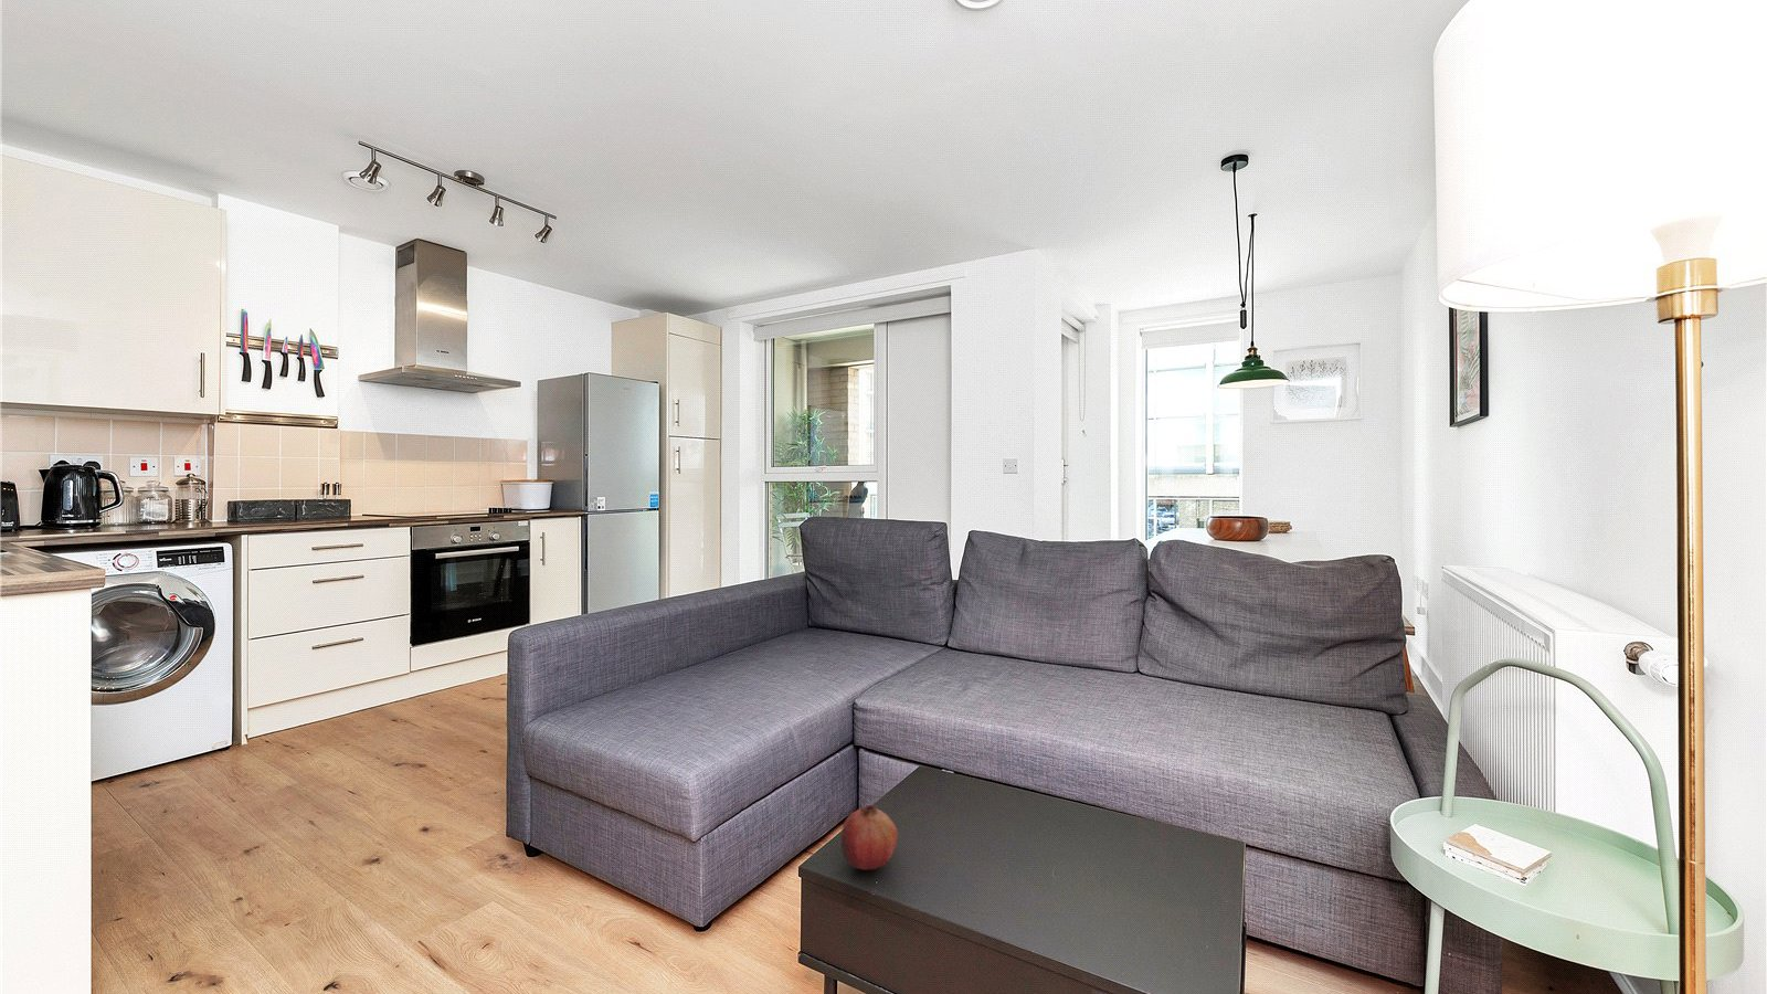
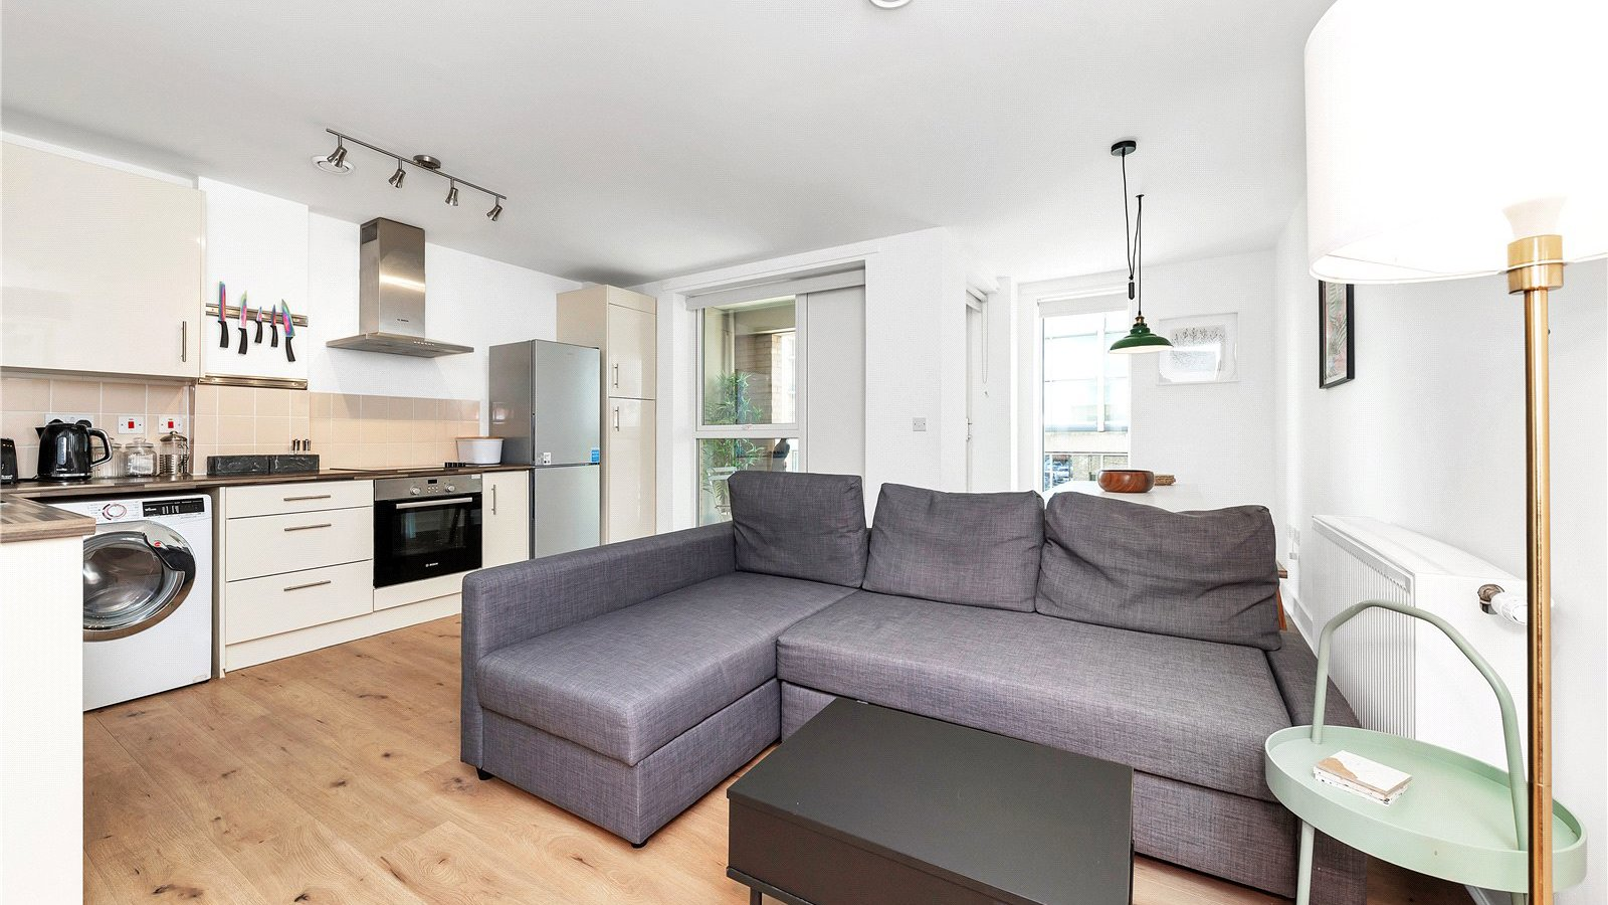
- fruit [840,803,899,871]
